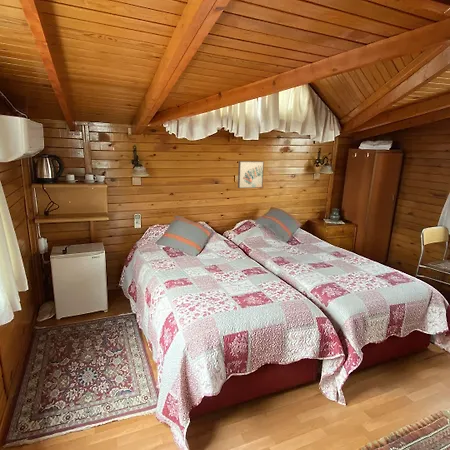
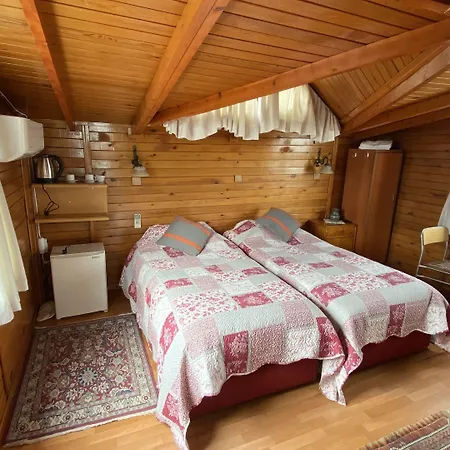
- wall art [237,160,265,189]
